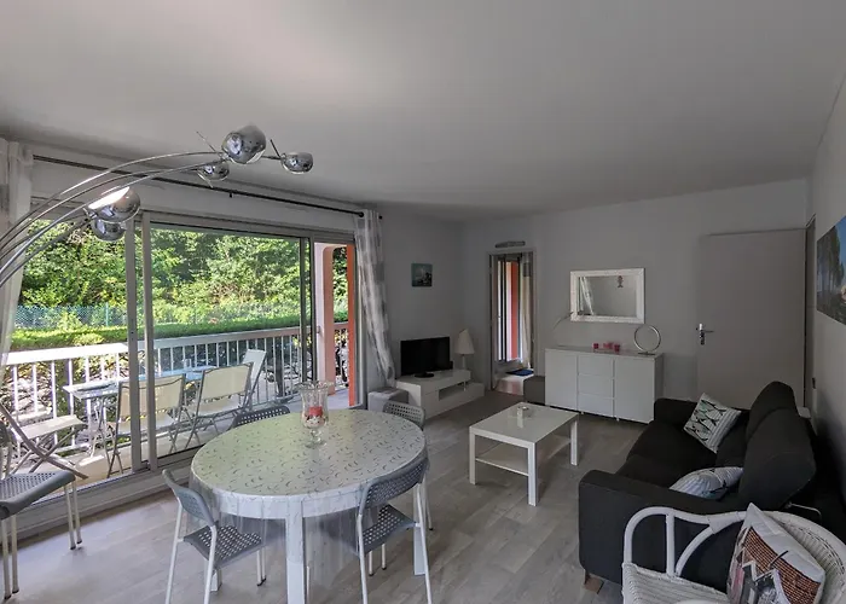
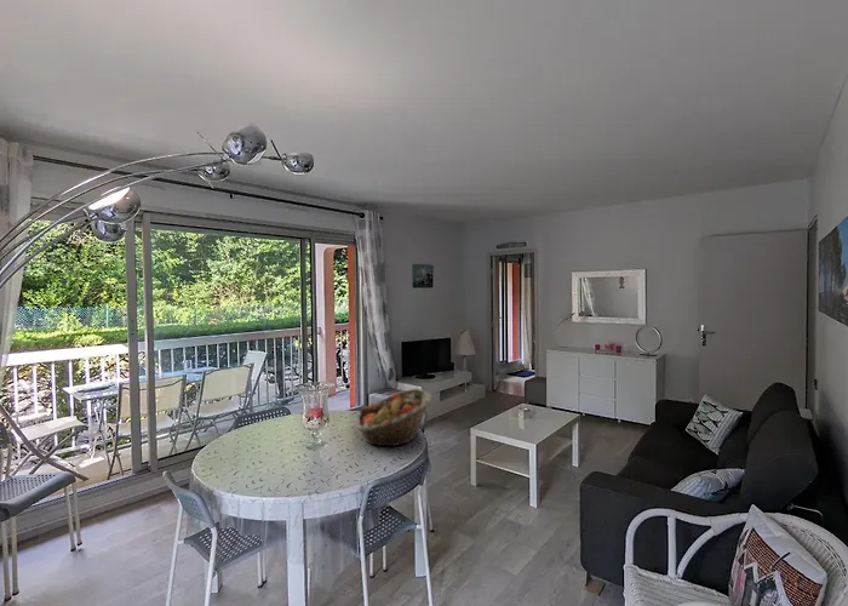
+ fruit basket [355,388,434,448]
